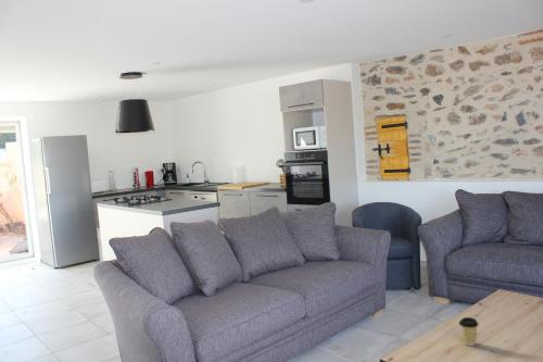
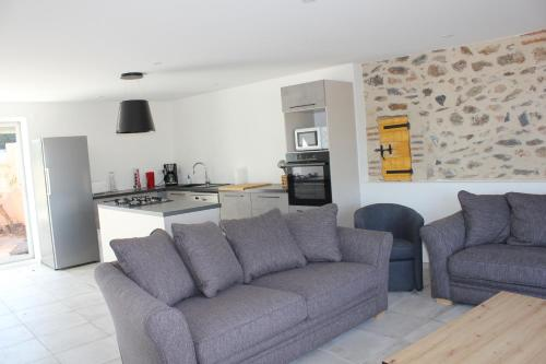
- coffee cup [458,316,479,347]
